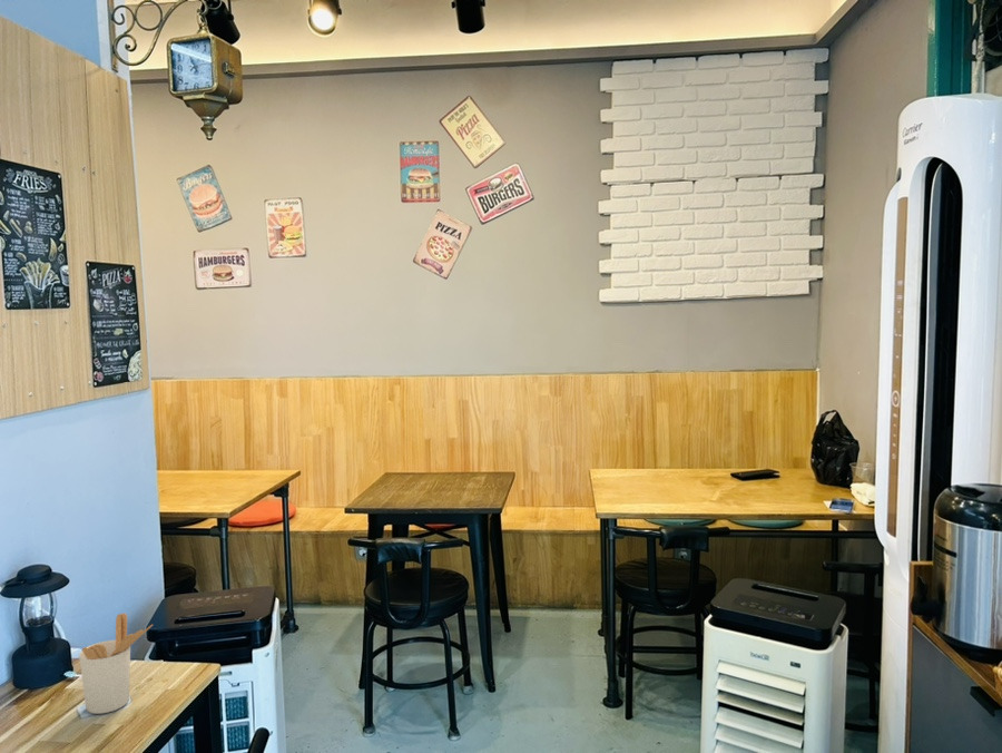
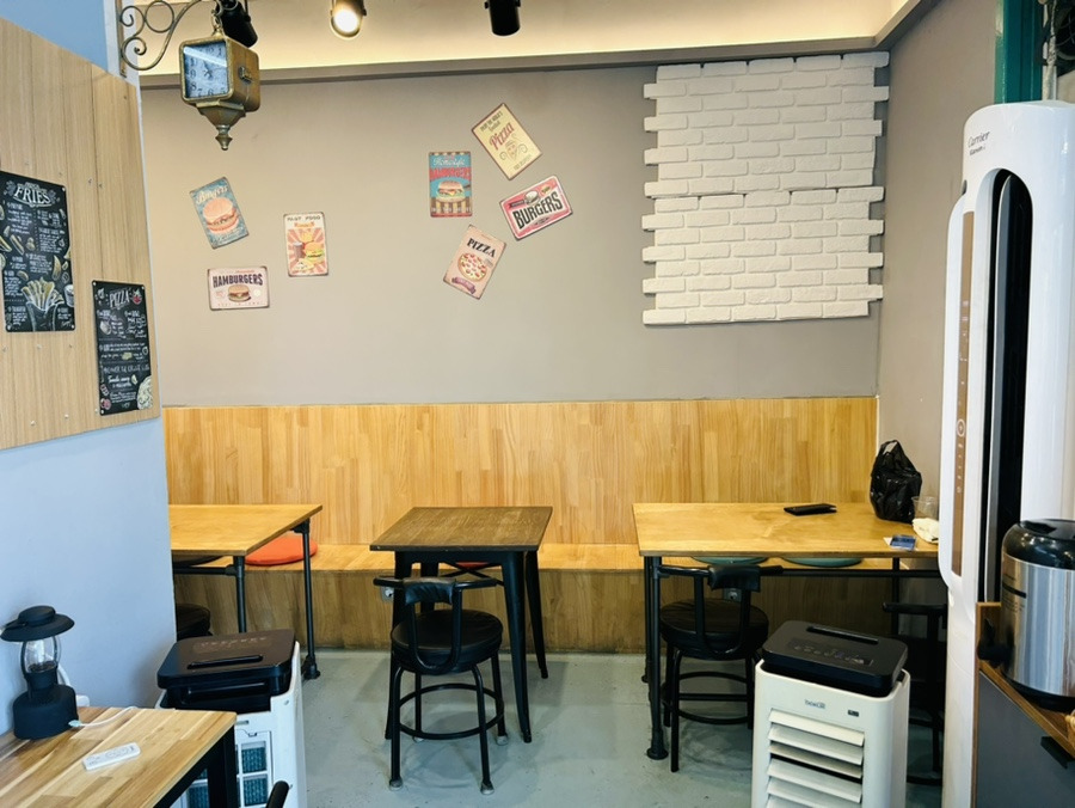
- utensil holder [78,612,154,715]
